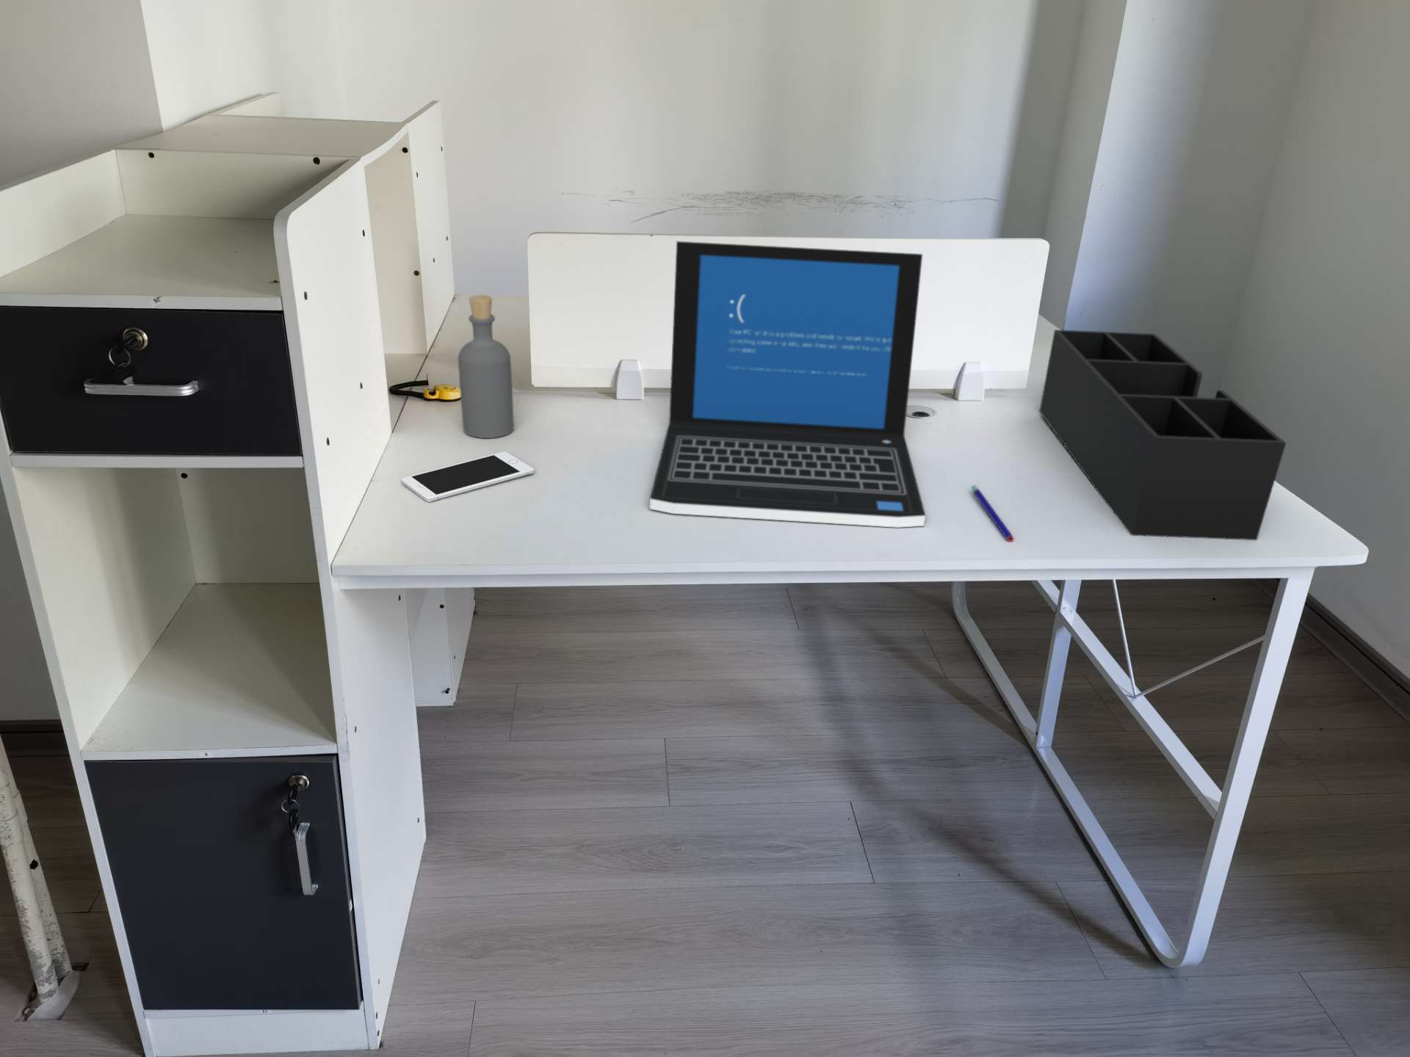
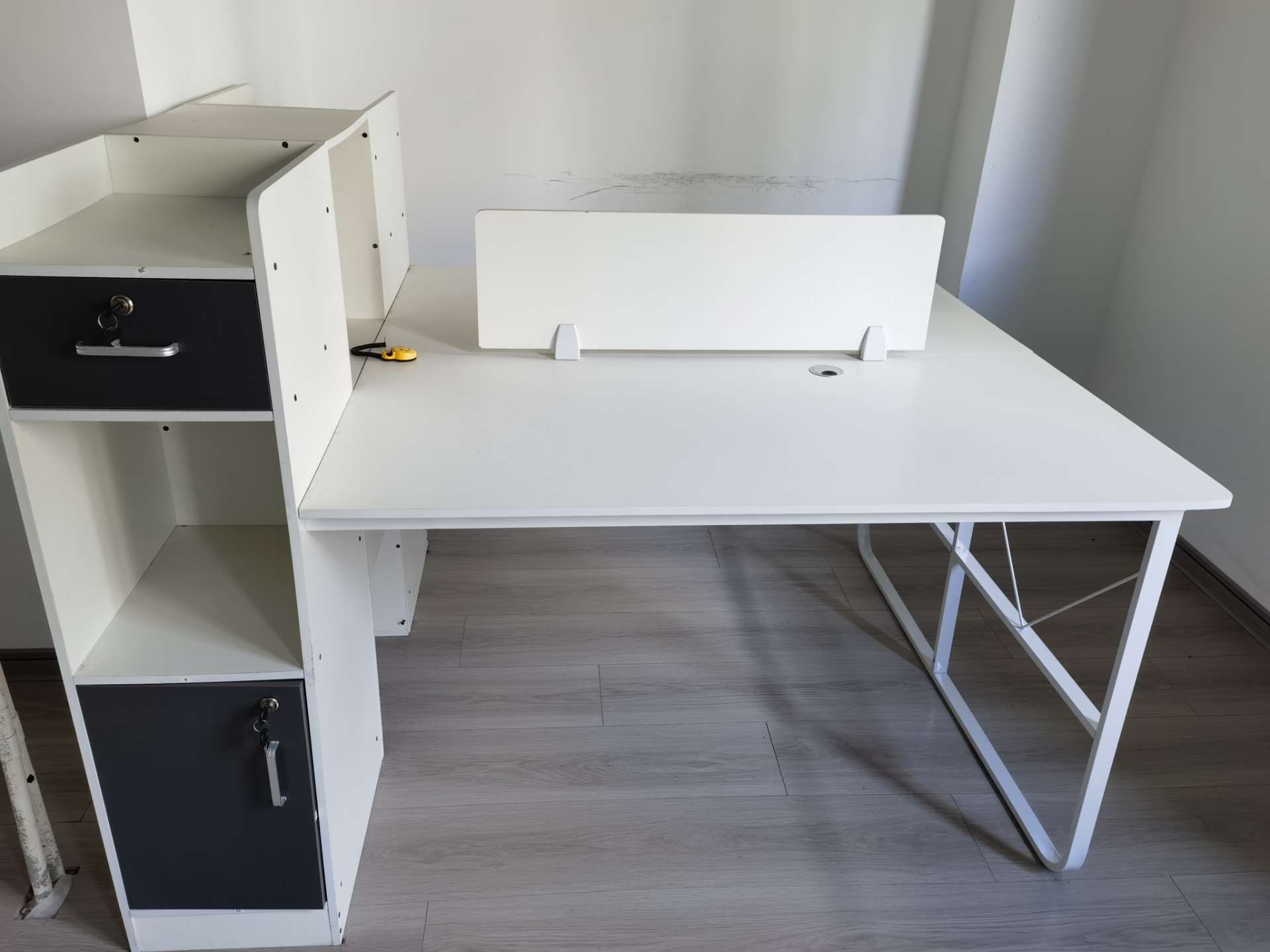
- cell phone [401,451,535,503]
- pen [970,484,1015,543]
- bottle [457,294,515,439]
- laptop [648,240,927,528]
- desk organizer [1038,329,1287,541]
